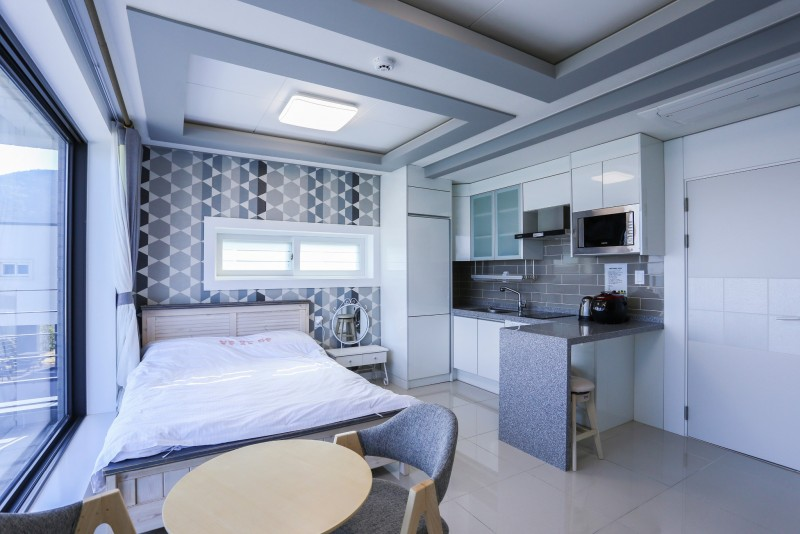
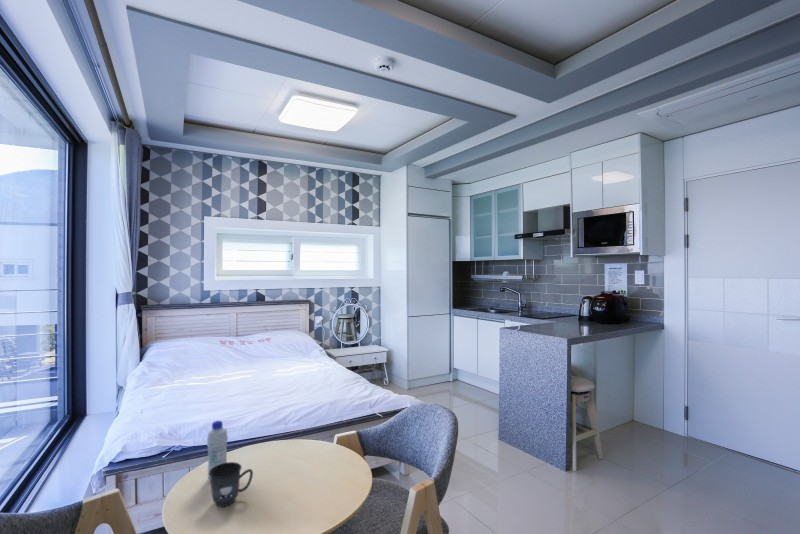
+ bottle [206,420,229,482]
+ mug [209,461,254,508]
